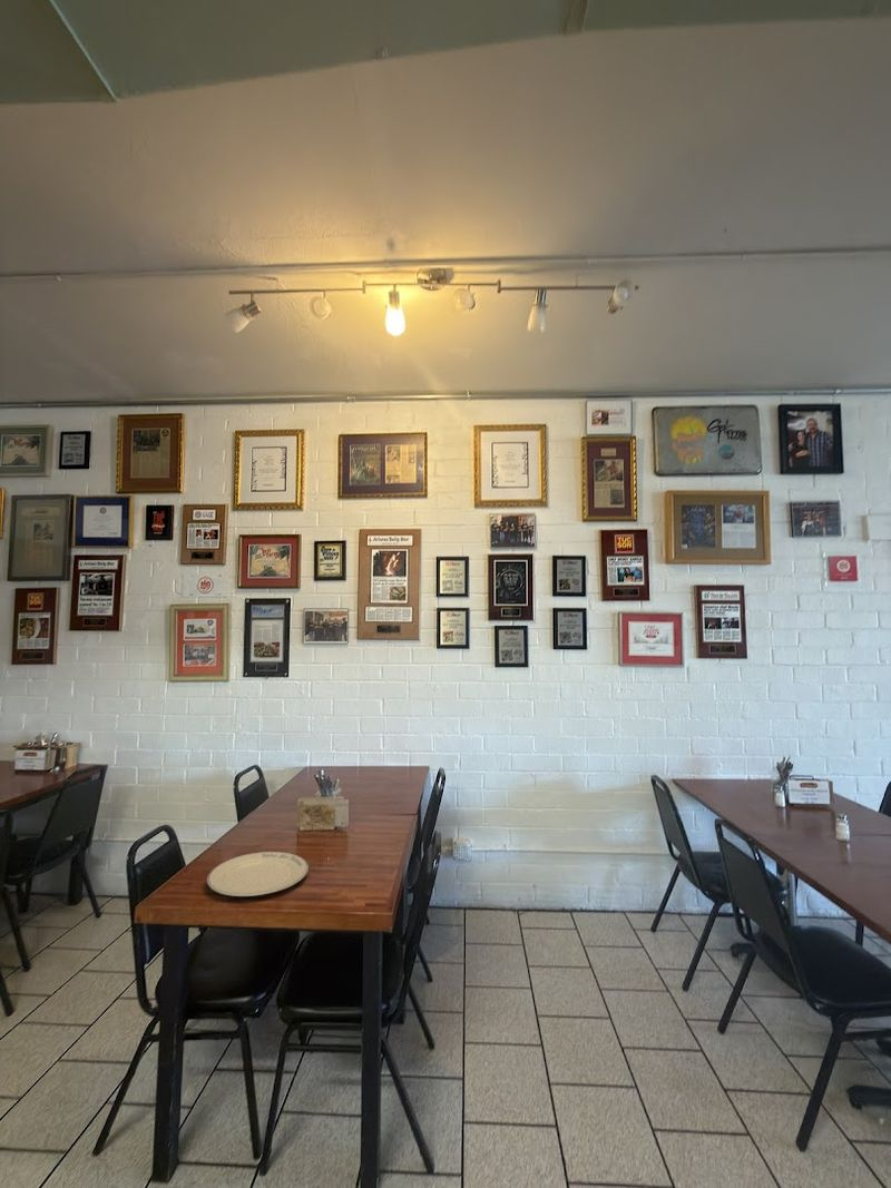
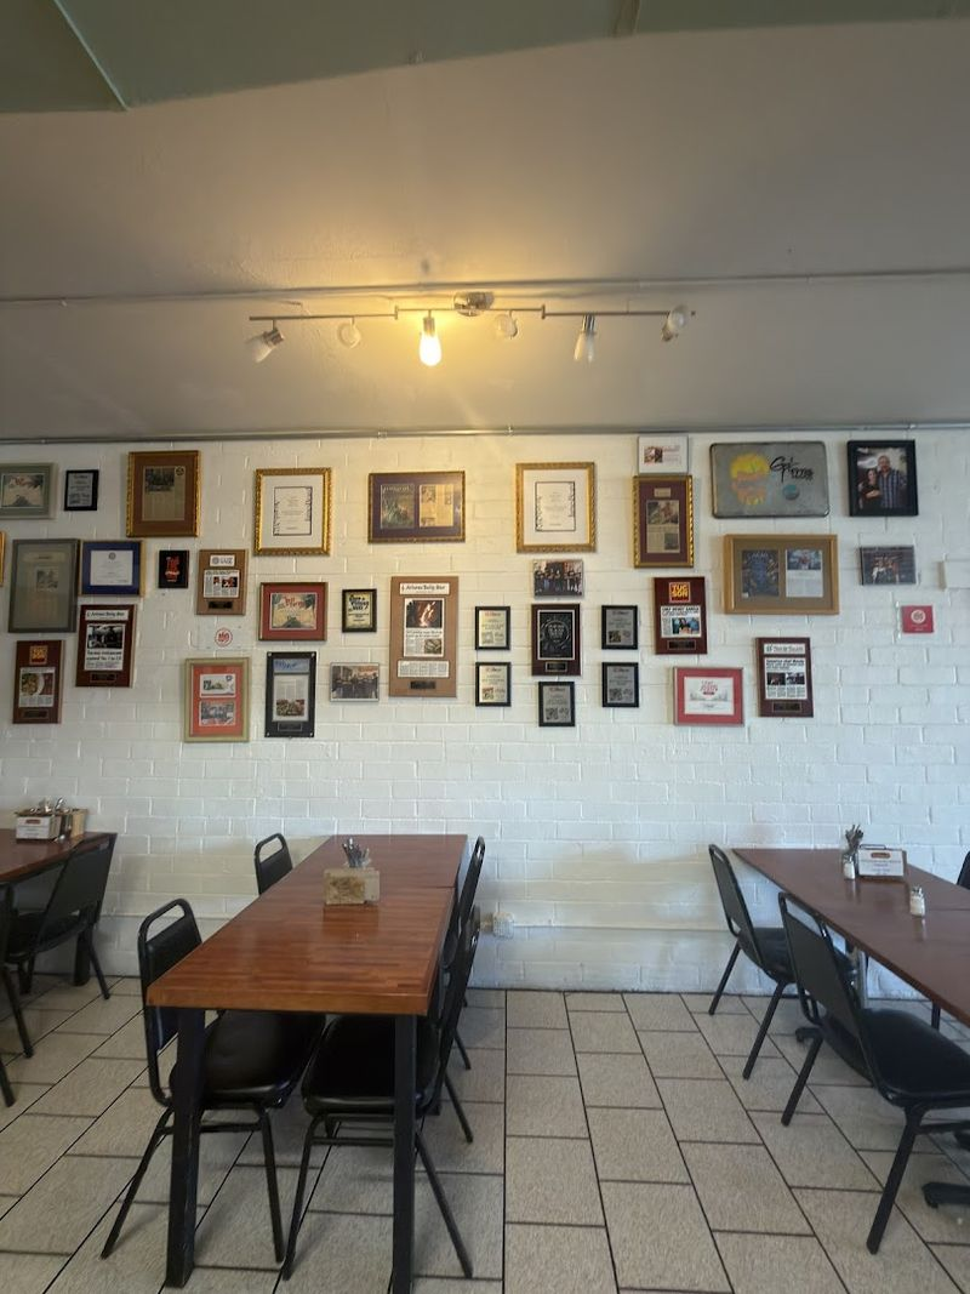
- chinaware [206,851,310,897]
